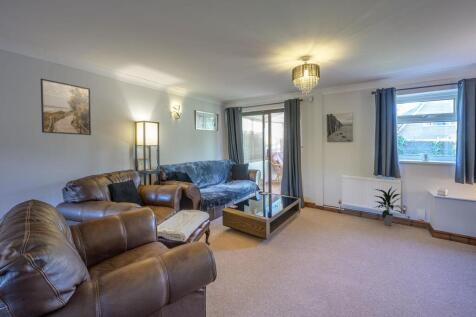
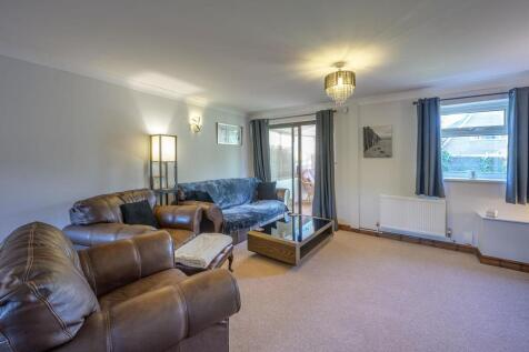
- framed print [40,77,92,136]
- indoor plant [372,186,405,227]
